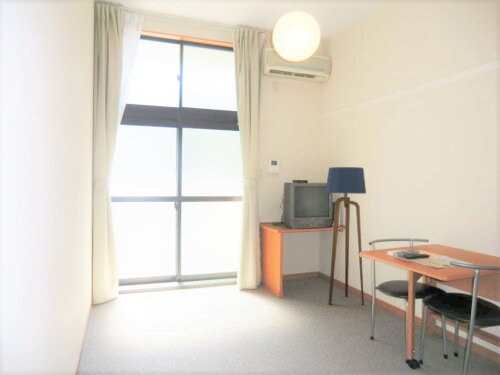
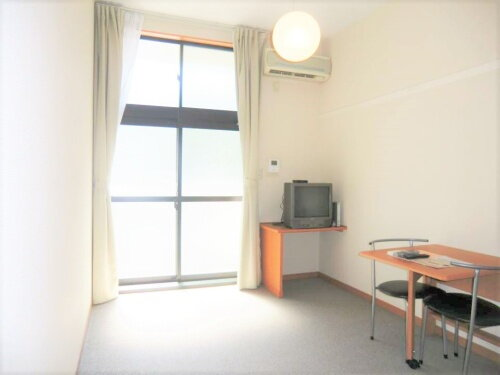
- floor lamp [324,166,367,306]
